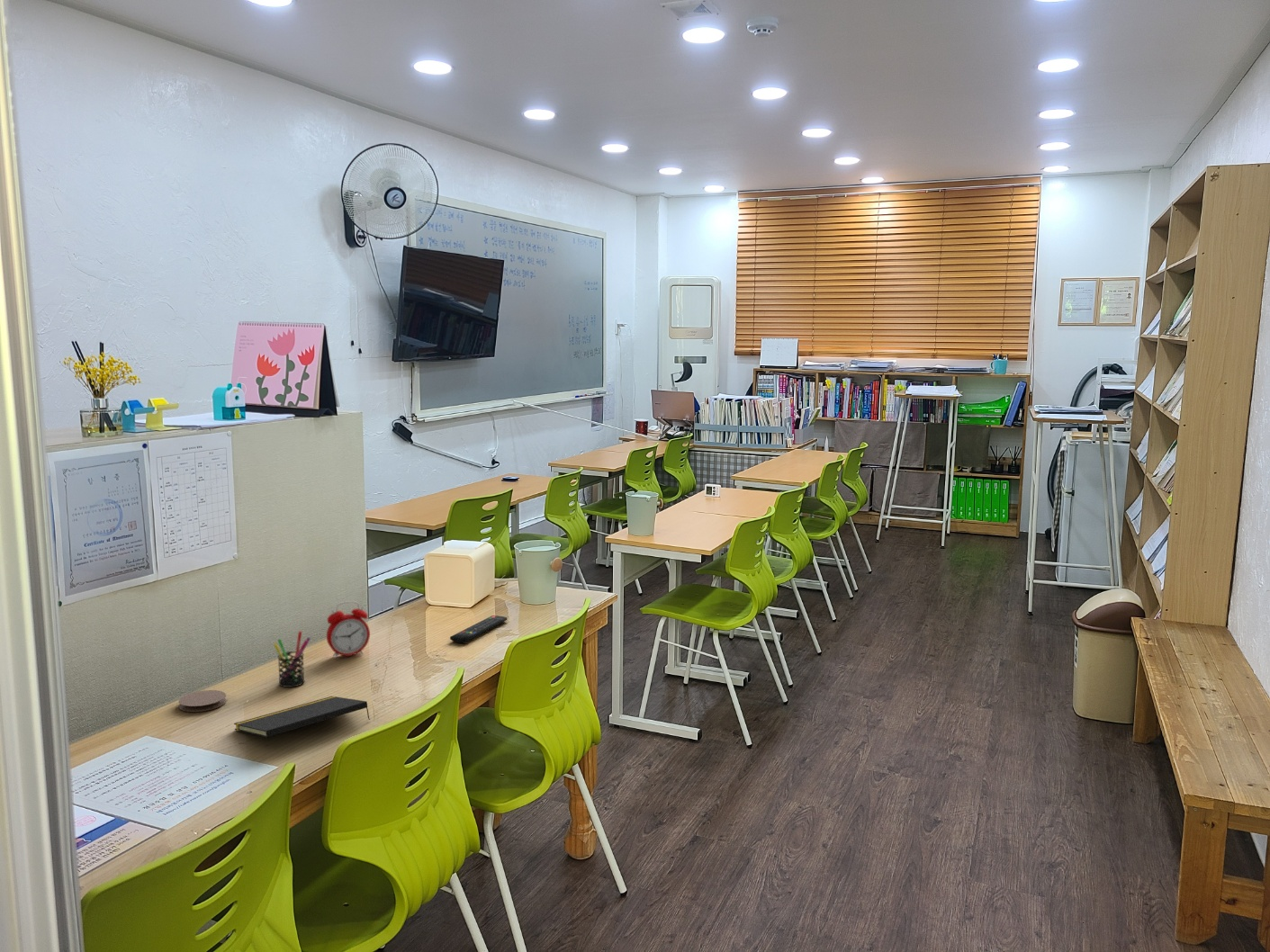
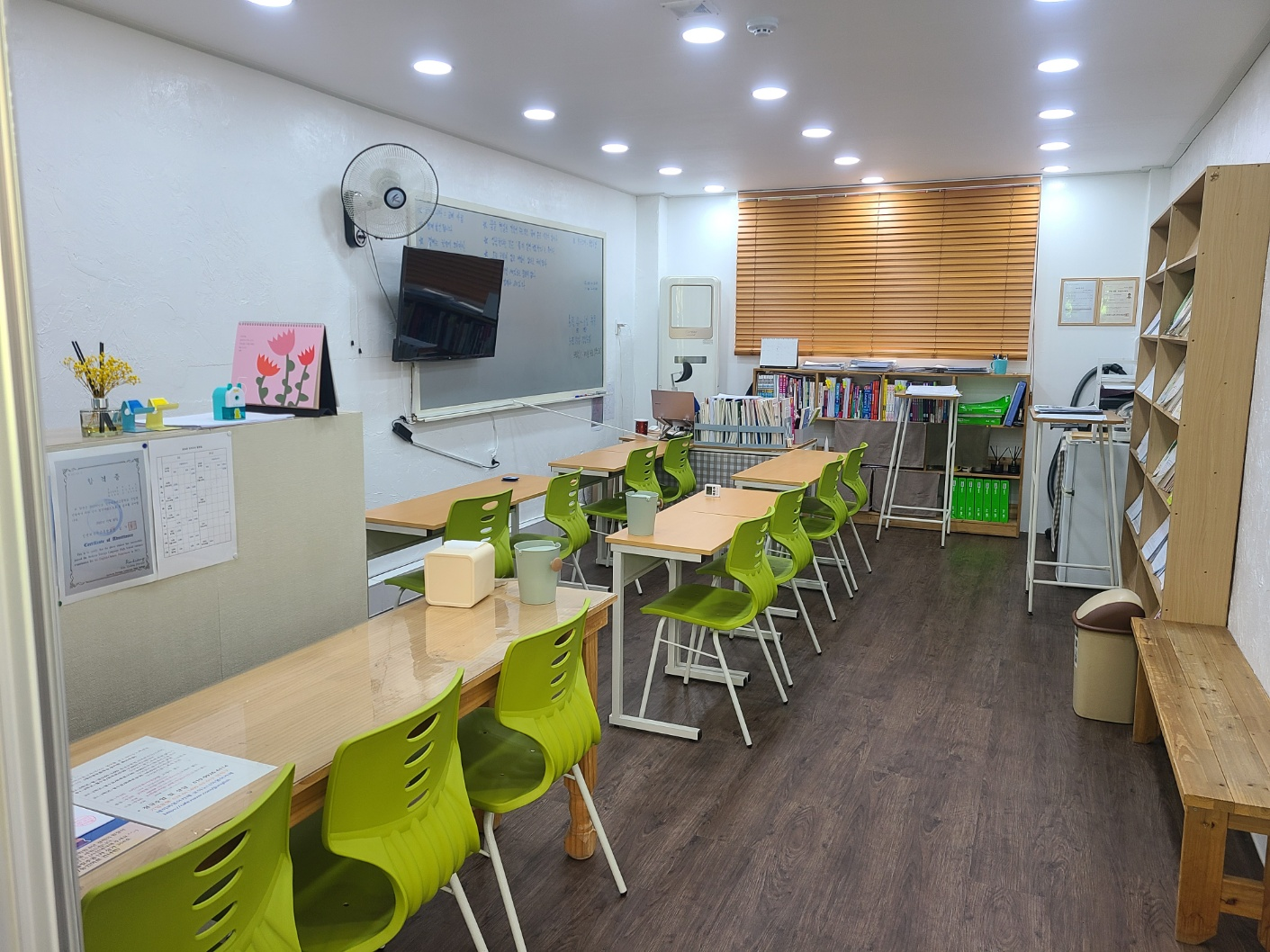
- pen holder [273,631,311,688]
- coaster [178,689,227,713]
- remote control [449,615,508,643]
- alarm clock [326,600,371,659]
- notepad [233,696,371,738]
